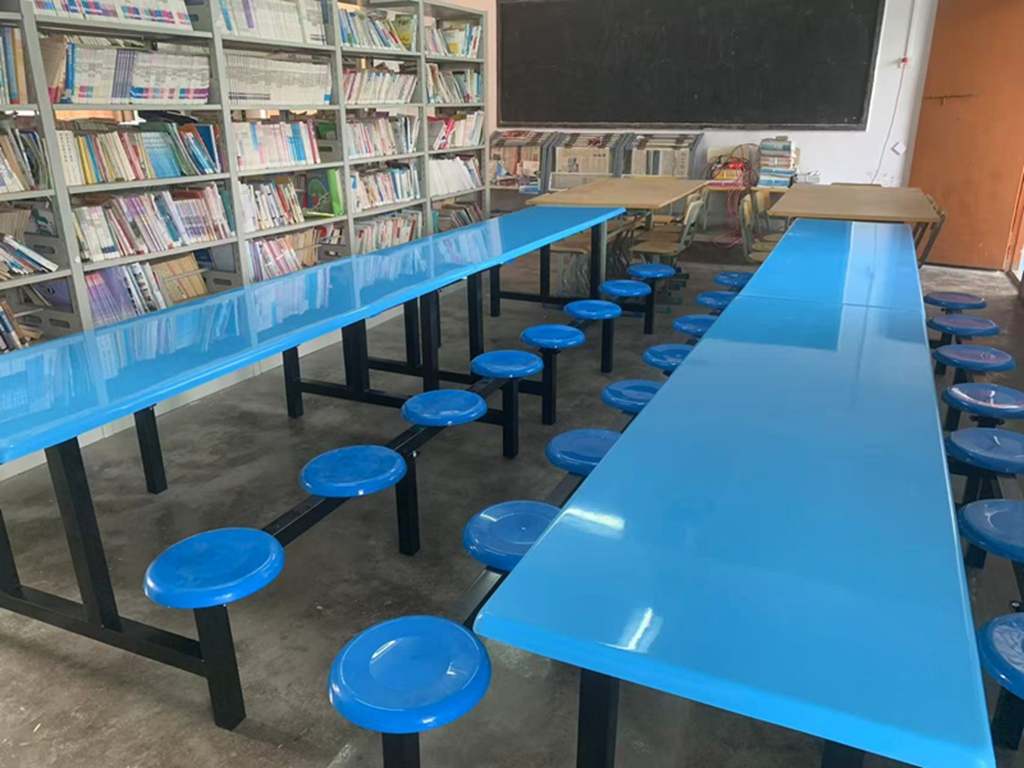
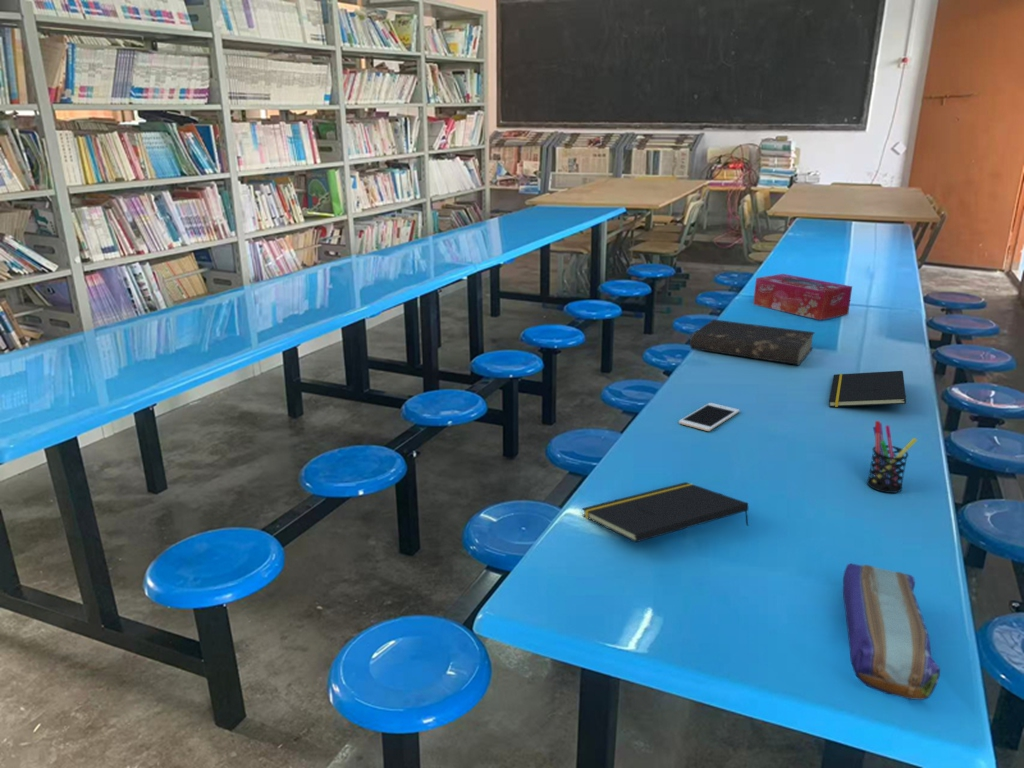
+ notepad [828,370,907,408]
+ tissue box [752,273,853,321]
+ cell phone [678,402,741,432]
+ pen holder [866,420,918,494]
+ notepad [581,481,749,543]
+ pencil case [842,563,941,701]
+ book [689,319,816,366]
